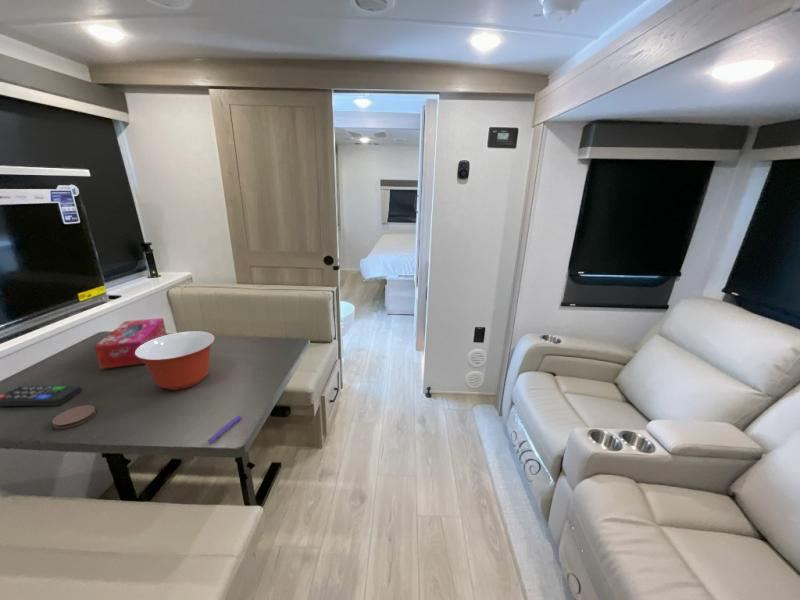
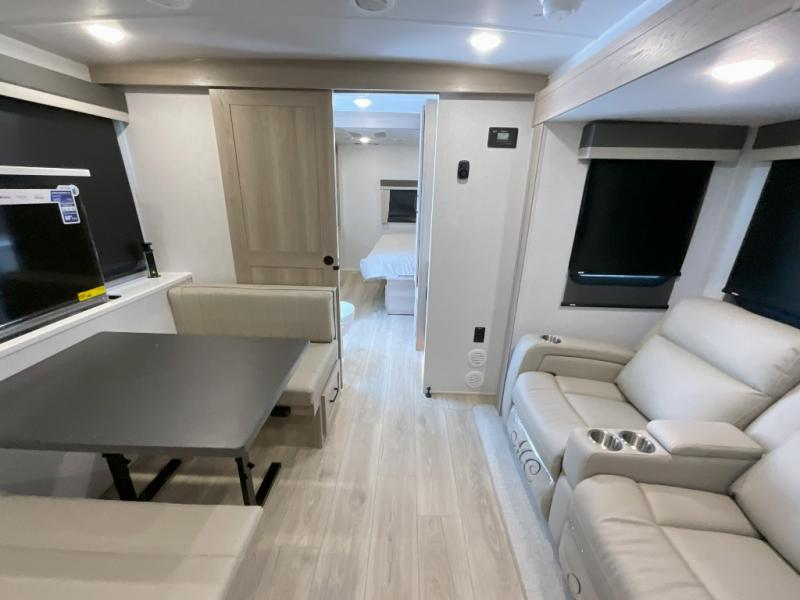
- coaster [51,404,97,430]
- pen [205,414,243,446]
- mixing bowl [135,330,216,391]
- tissue box [93,317,168,370]
- remote control [0,385,82,407]
